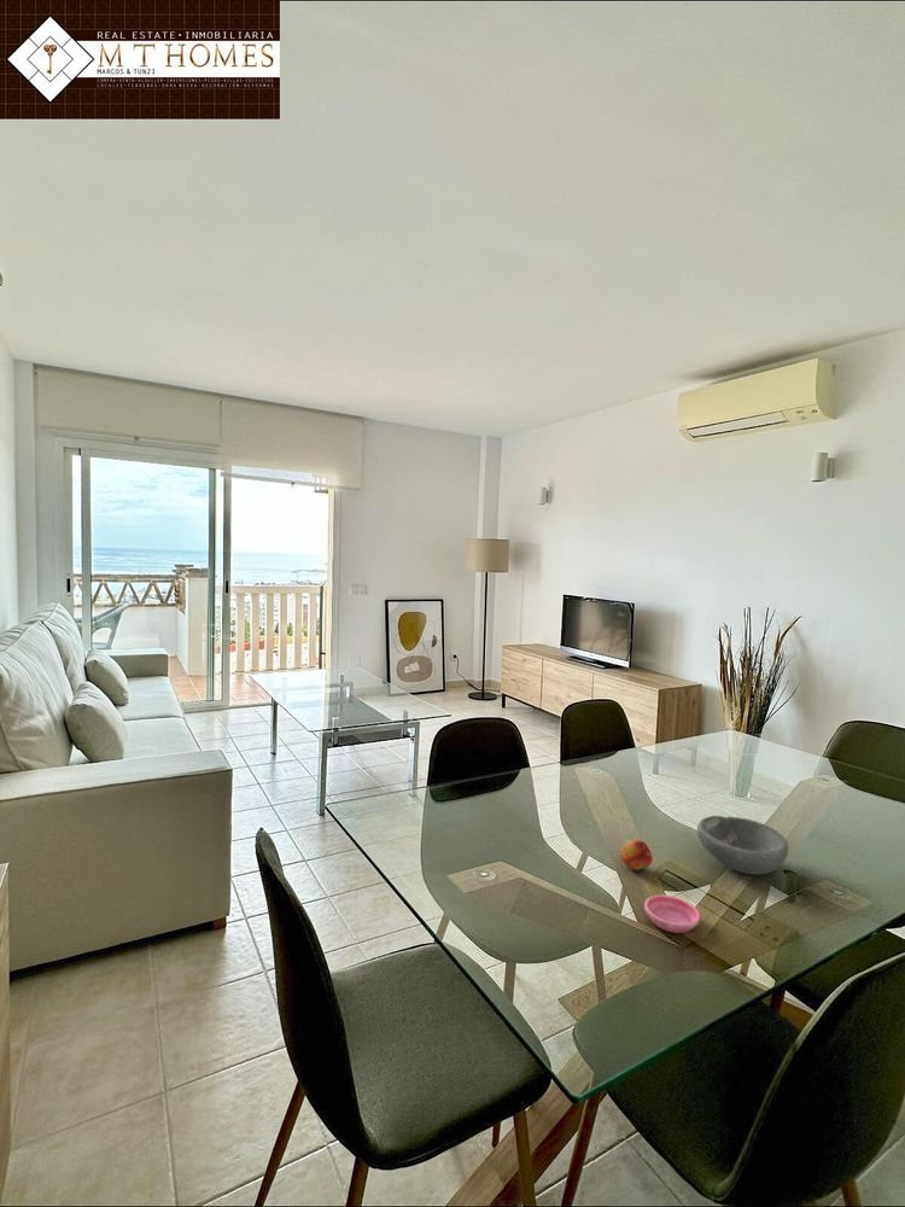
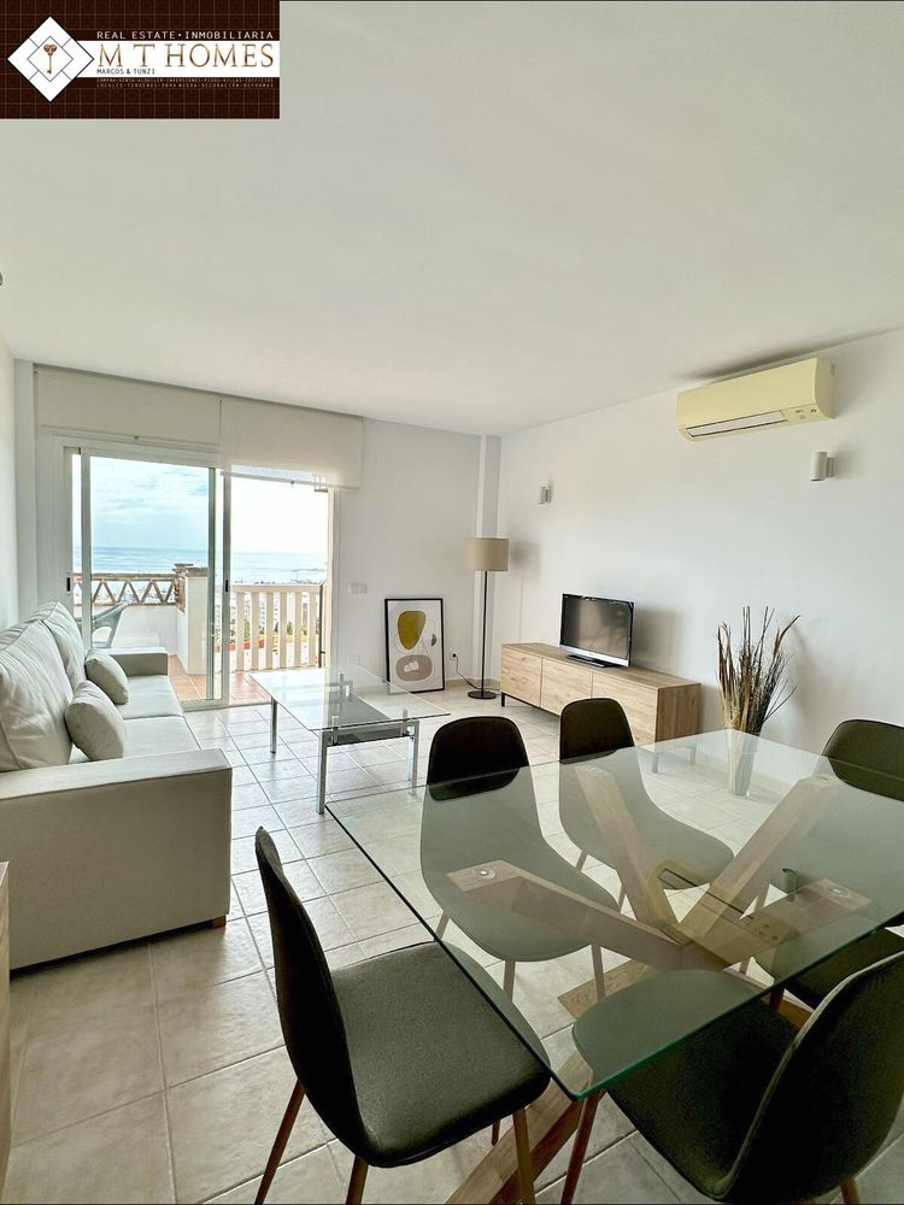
- bowl [696,815,789,875]
- saucer [643,894,701,934]
- fruit [619,839,654,871]
